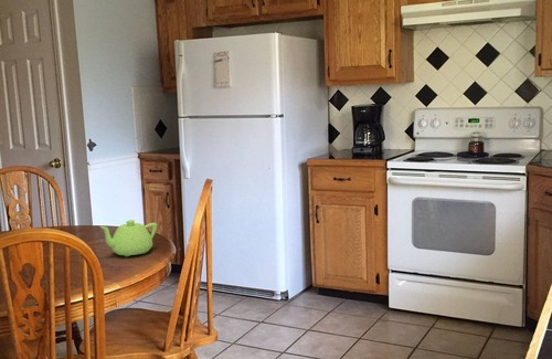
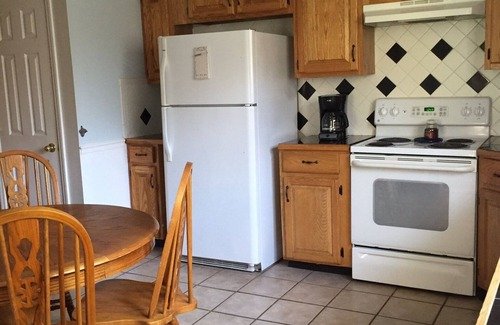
- teapot [99,219,158,257]
